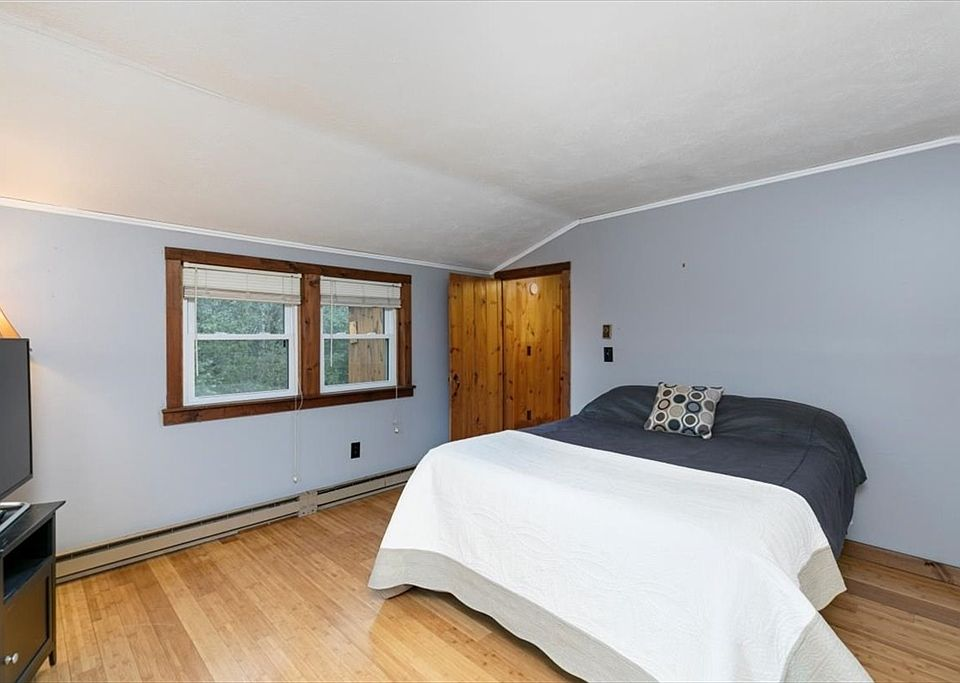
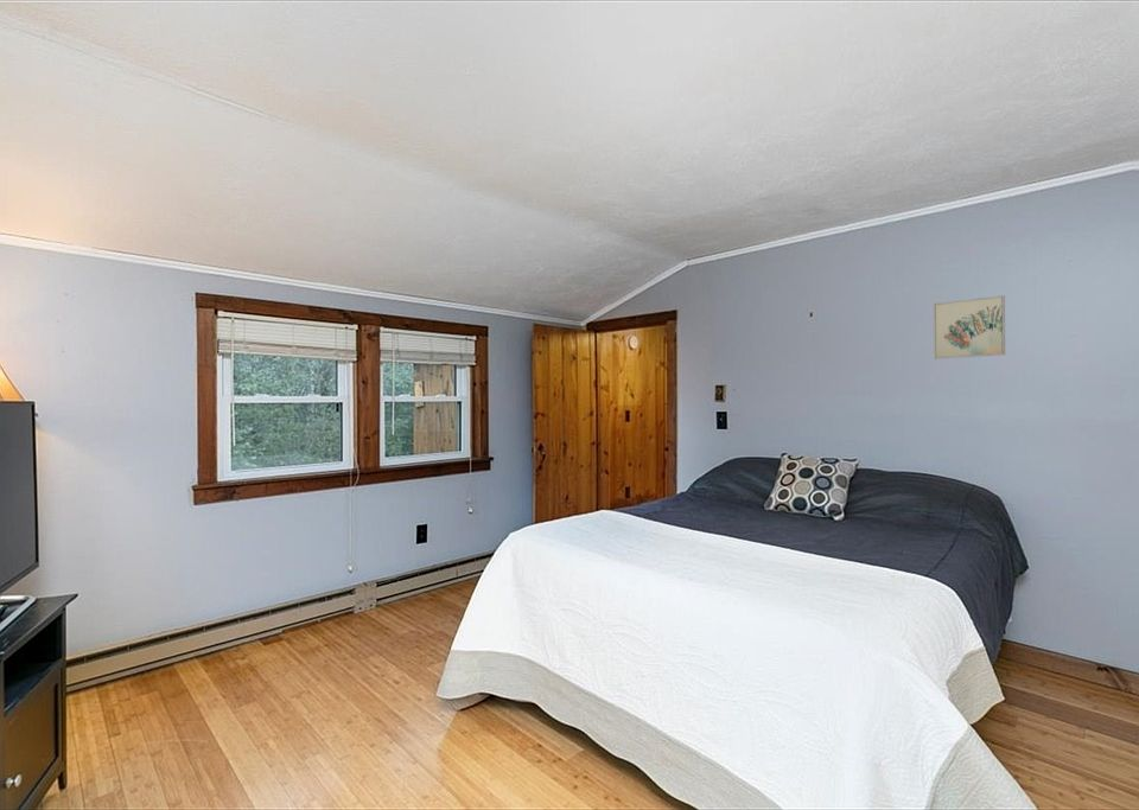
+ wall art [933,294,1006,361]
